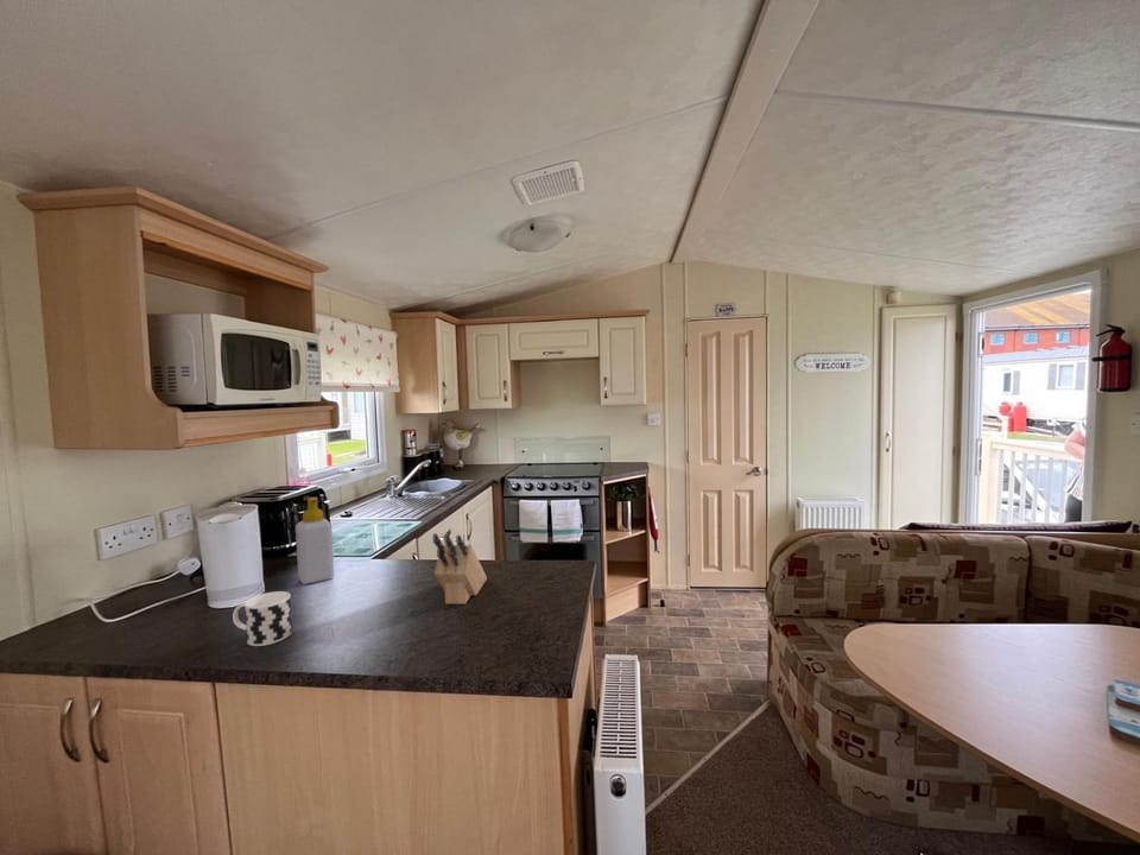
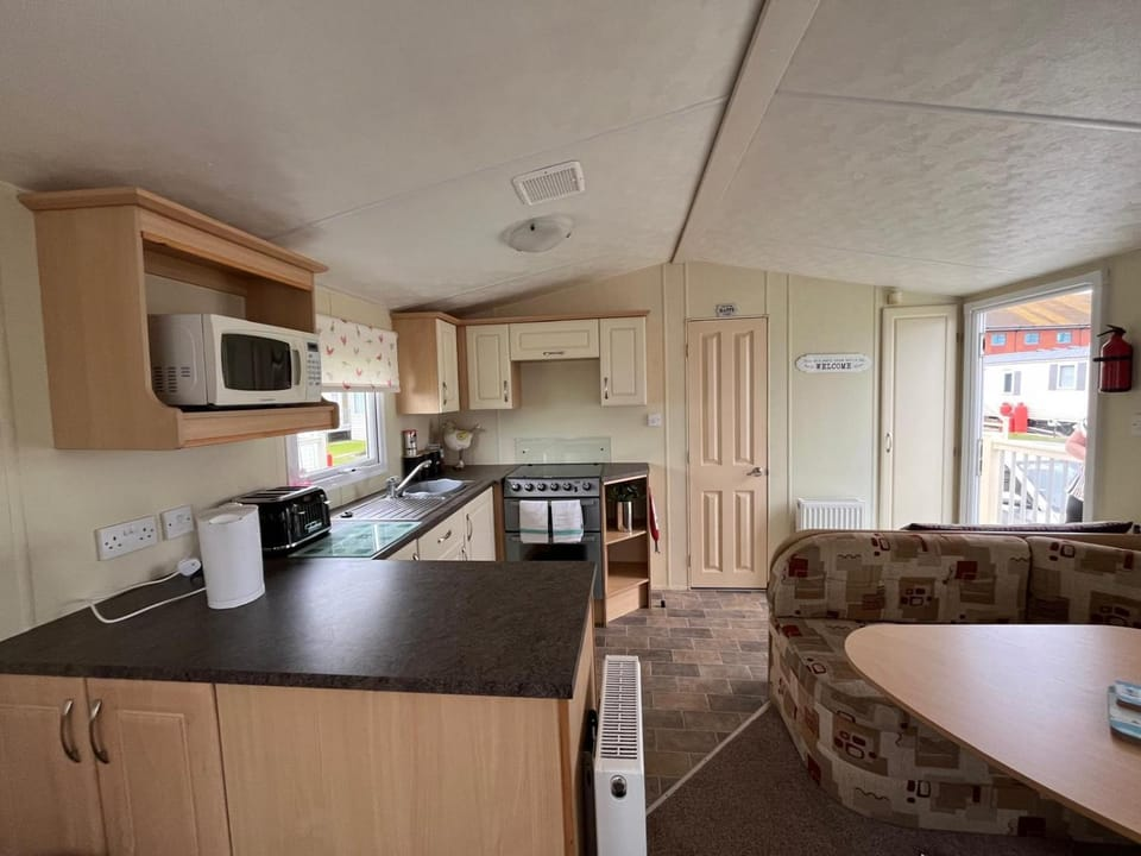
- knife block [432,532,488,606]
- soap bottle [294,496,335,585]
- cup [232,590,293,647]
